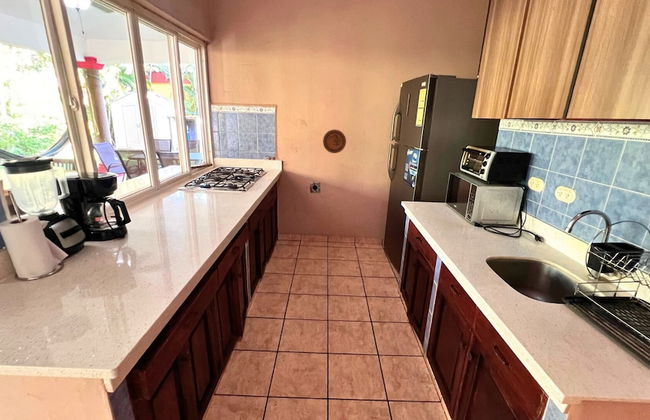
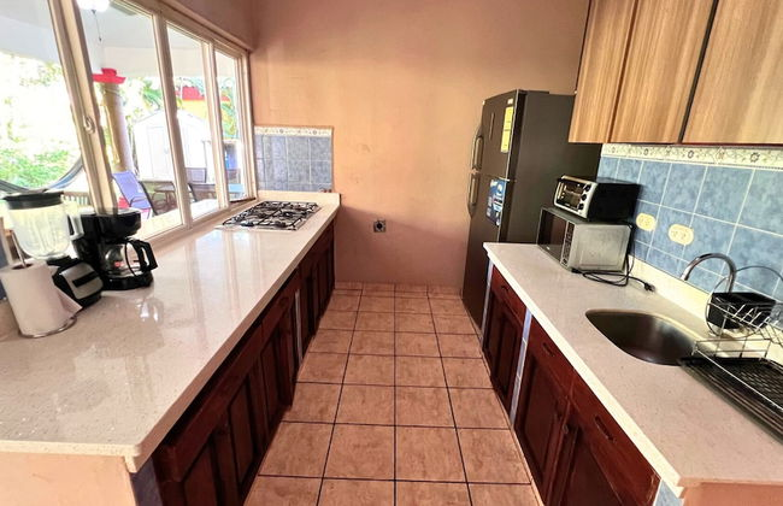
- decorative plate [322,129,347,154]
